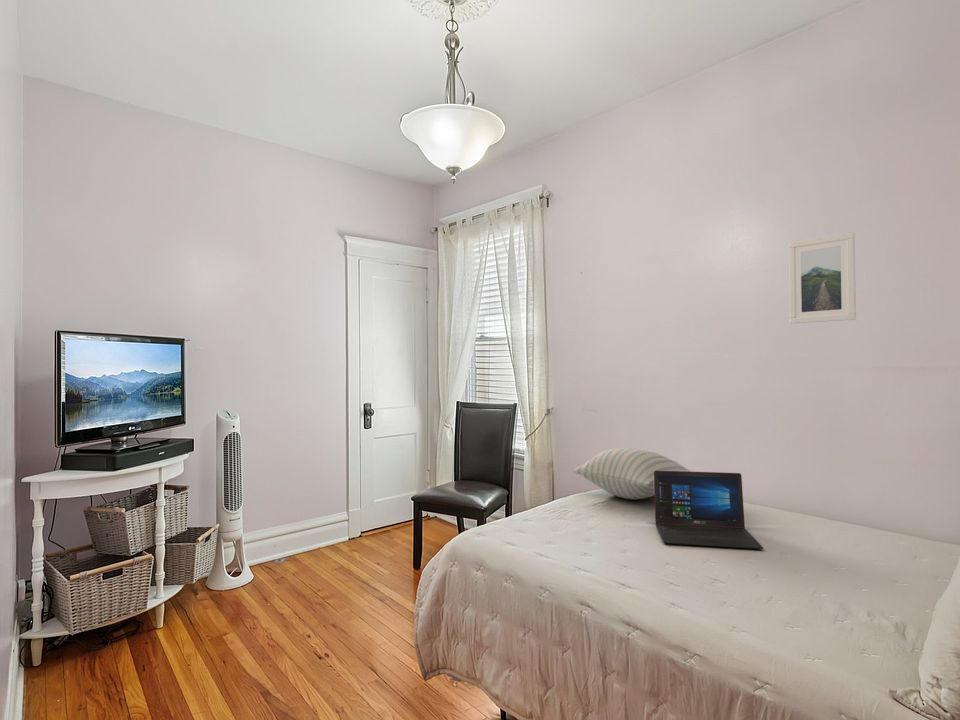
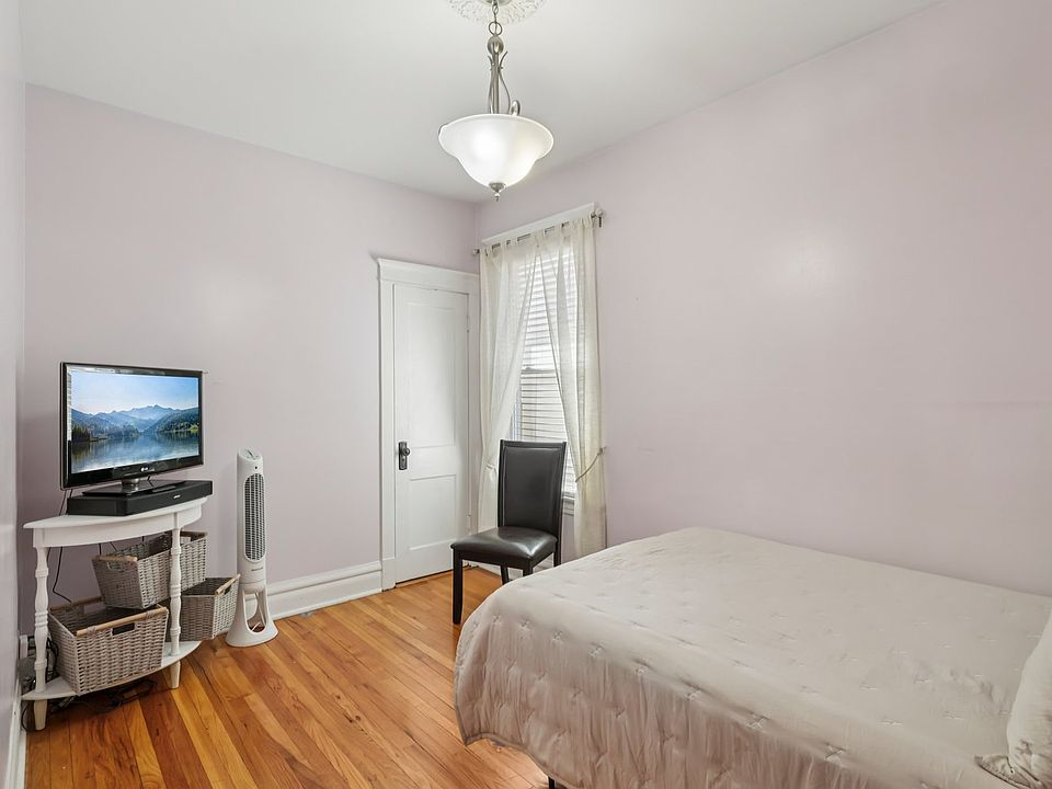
- laptop [654,470,764,550]
- pillow [573,447,692,500]
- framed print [788,231,857,325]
